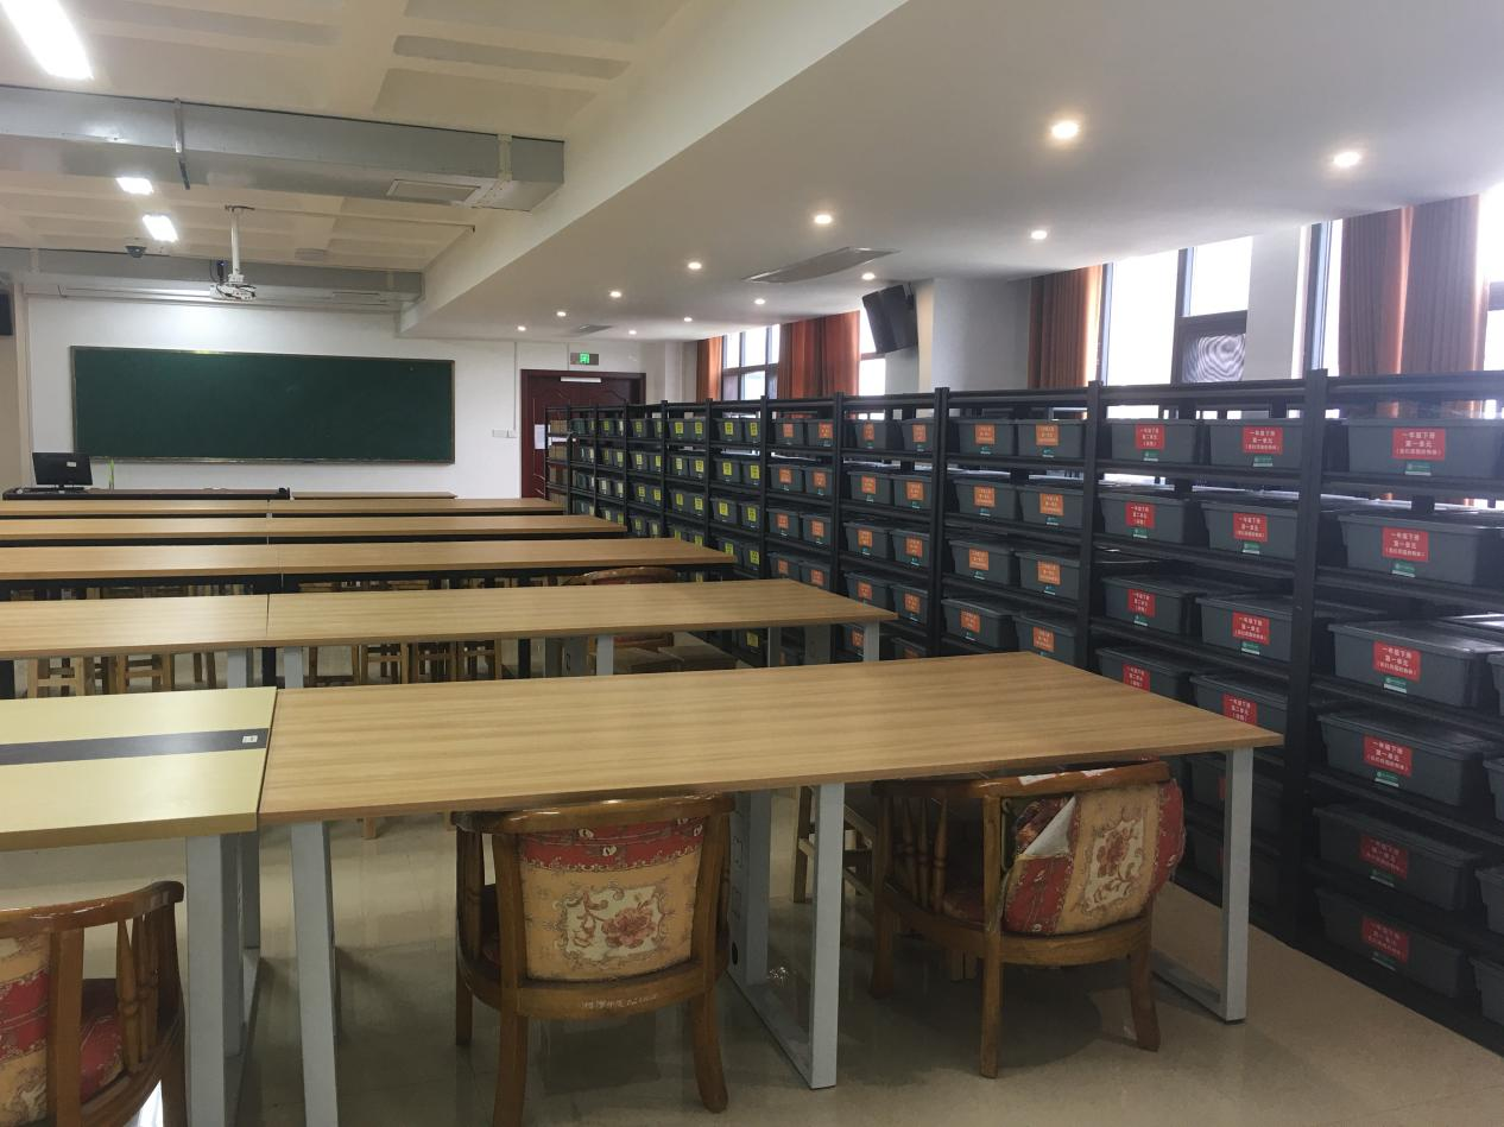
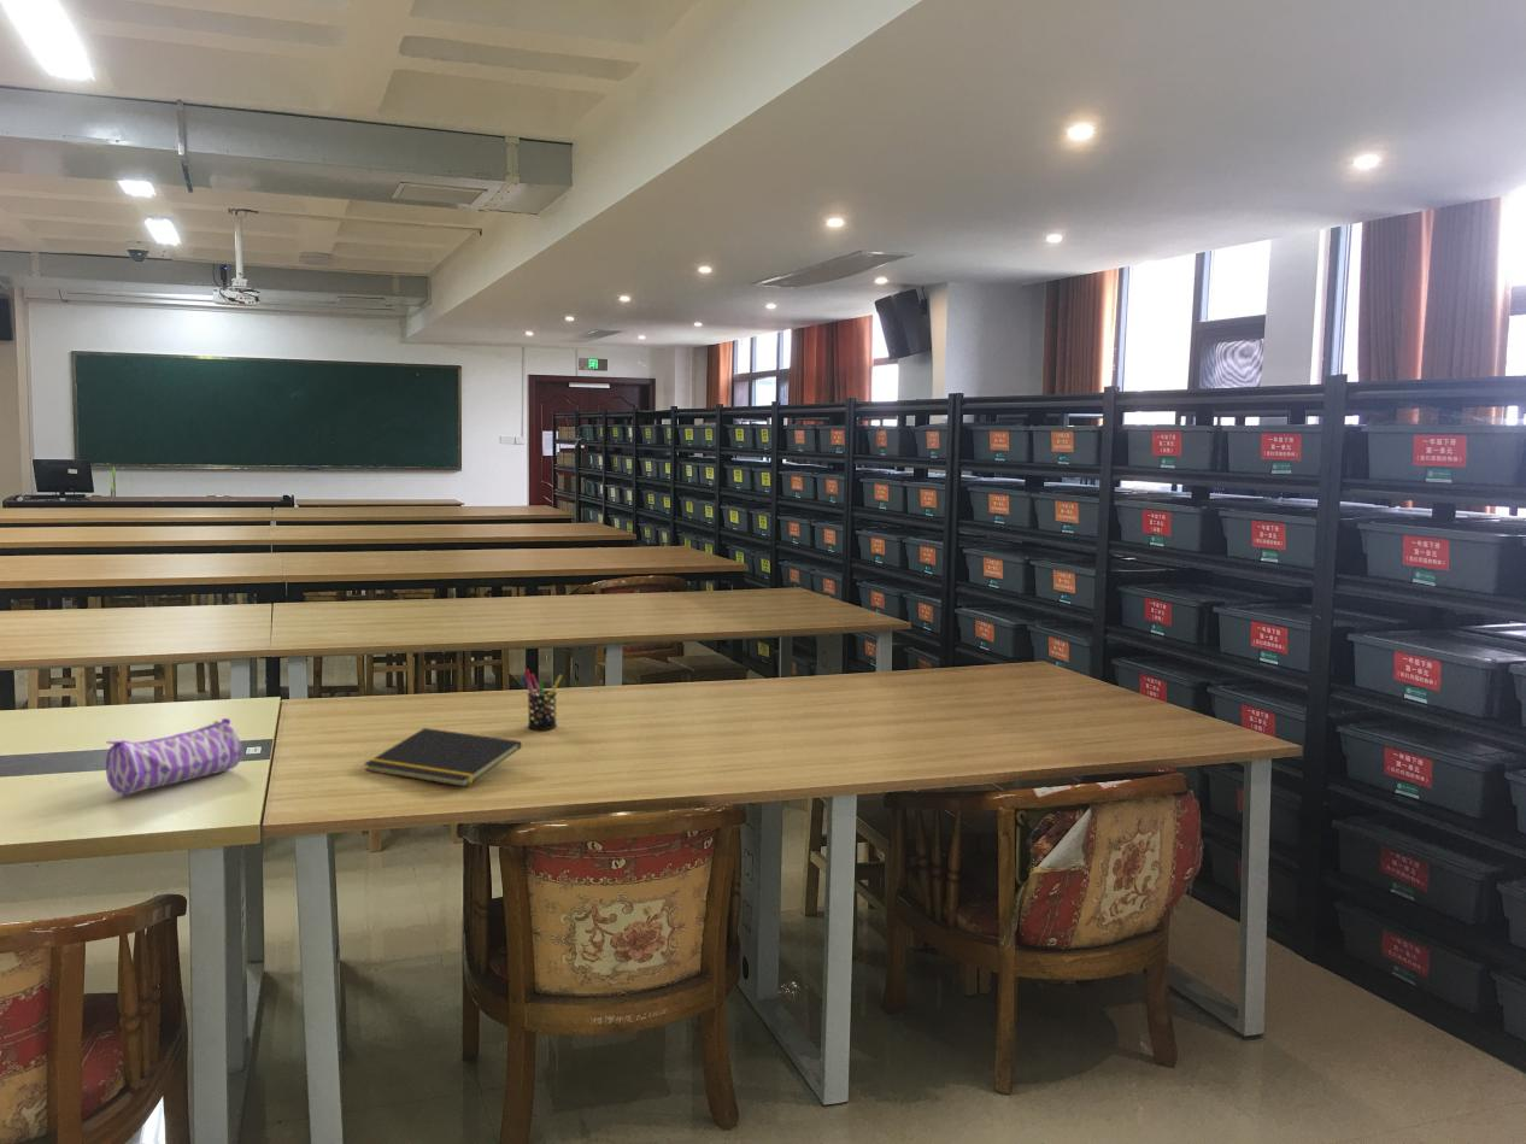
+ pen holder [521,668,563,731]
+ pencil case [105,717,242,796]
+ notepad [363,727,523,788]
